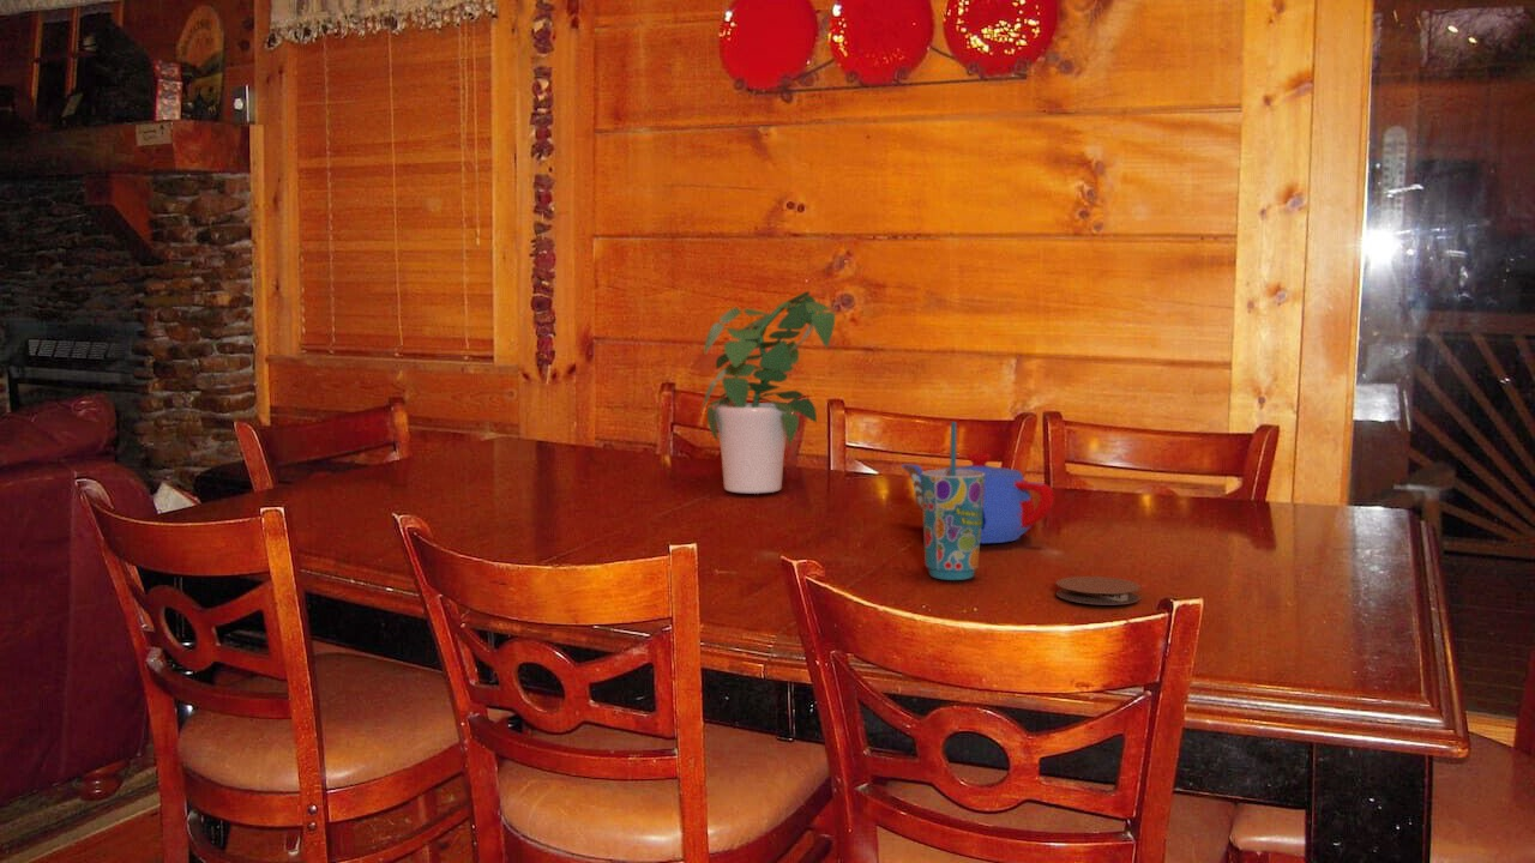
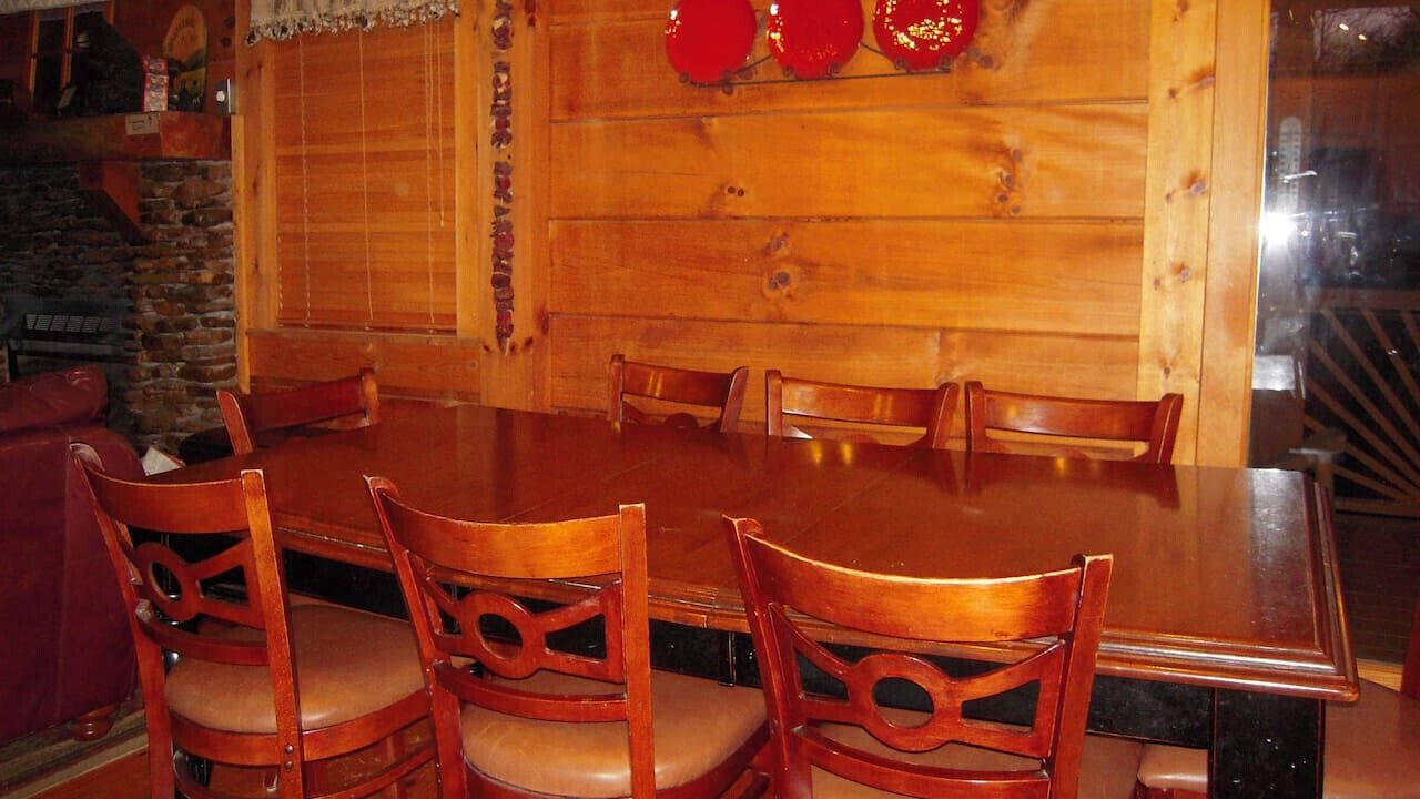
- coaster [1055,575,1142,606]
- teapot [901,453,1055,544]
- cup [921,421,985,581]
- potted plant [700,290,836,495]
